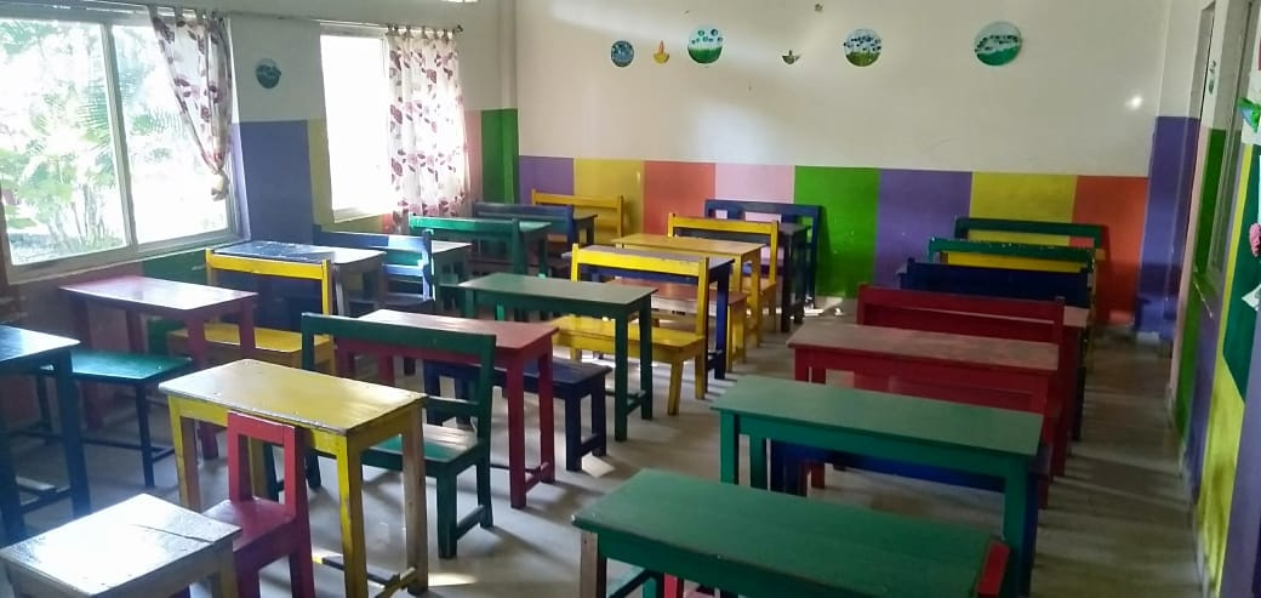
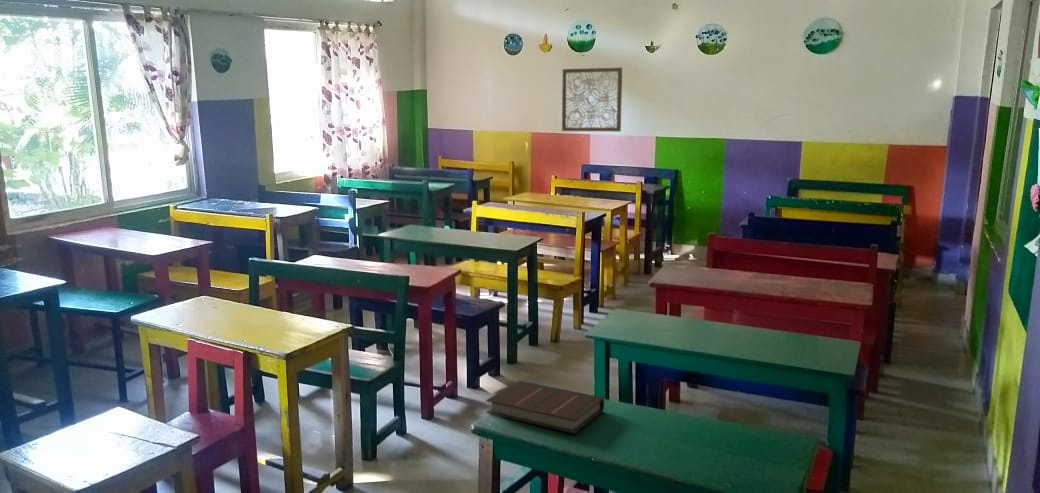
+ book [485,380,605,435]
+ wall art [561,67,623,133]
